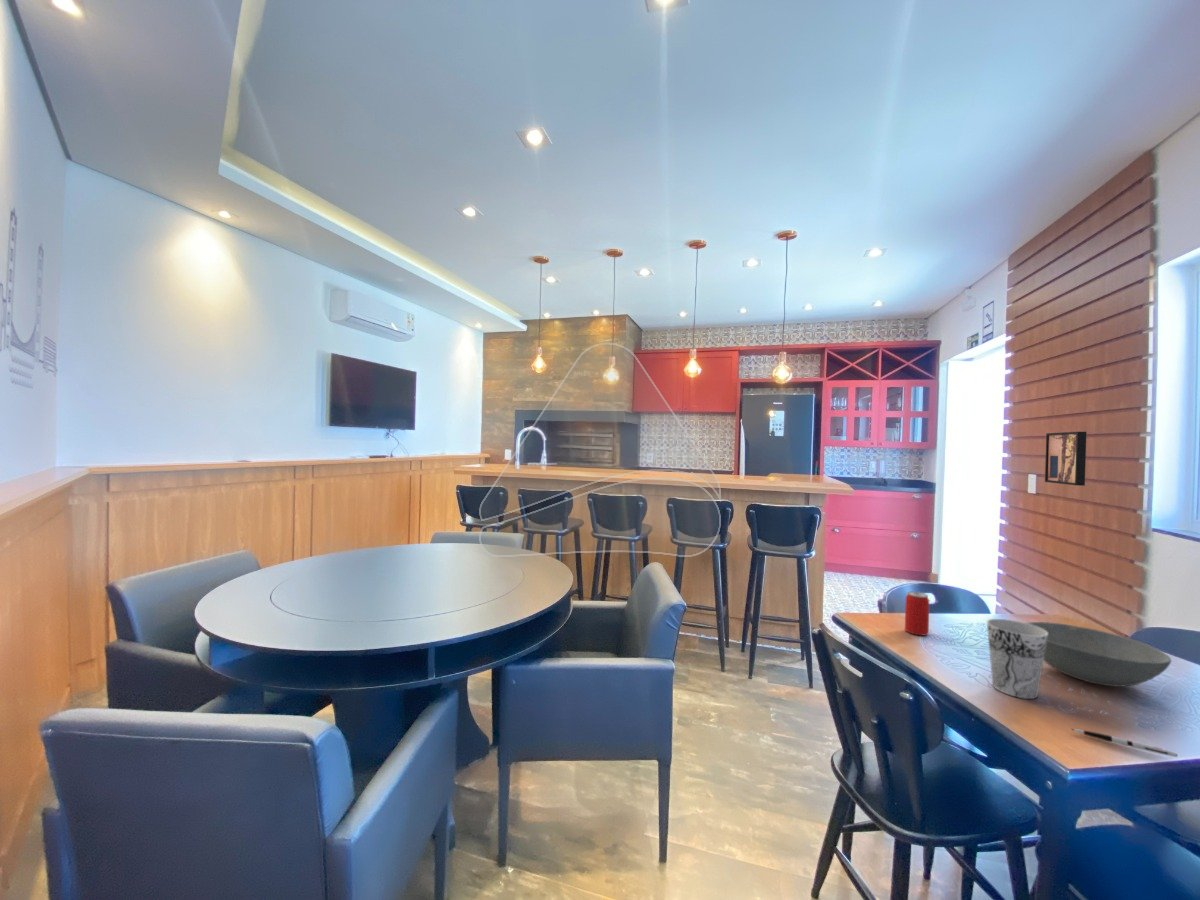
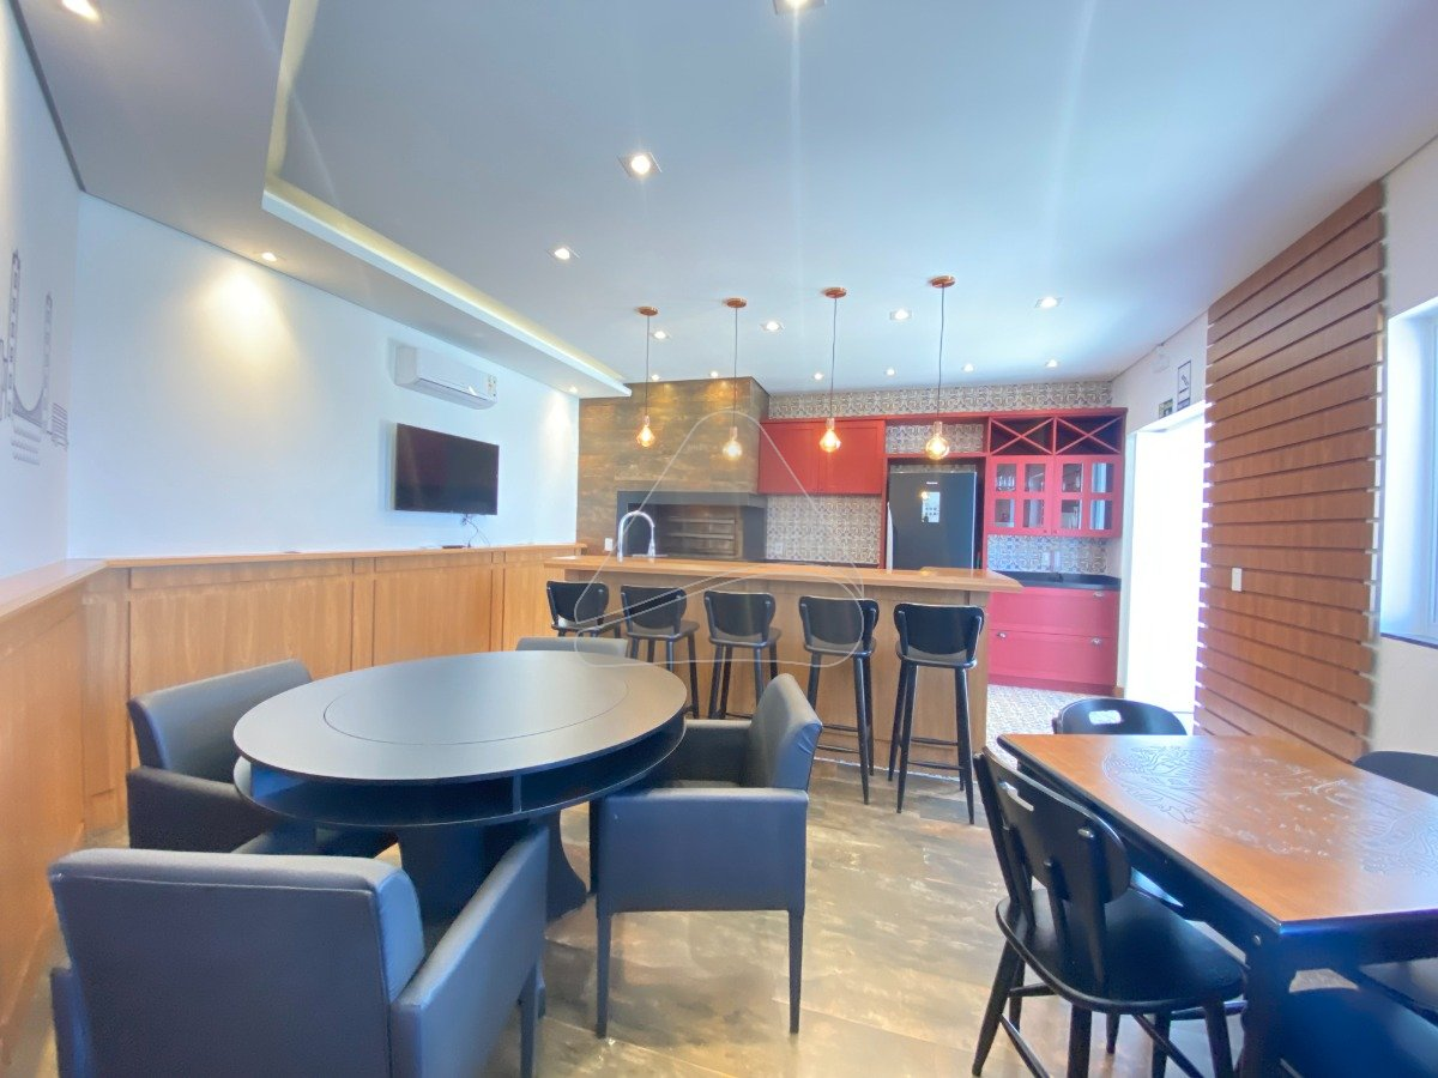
- pen [1070,728,1178,758]
- wall art [1044,431,1087,487]
- cup [986,618,1048,700]
- beverage can [904,591,930,636]
- bowl [1026,621,1172,688]
